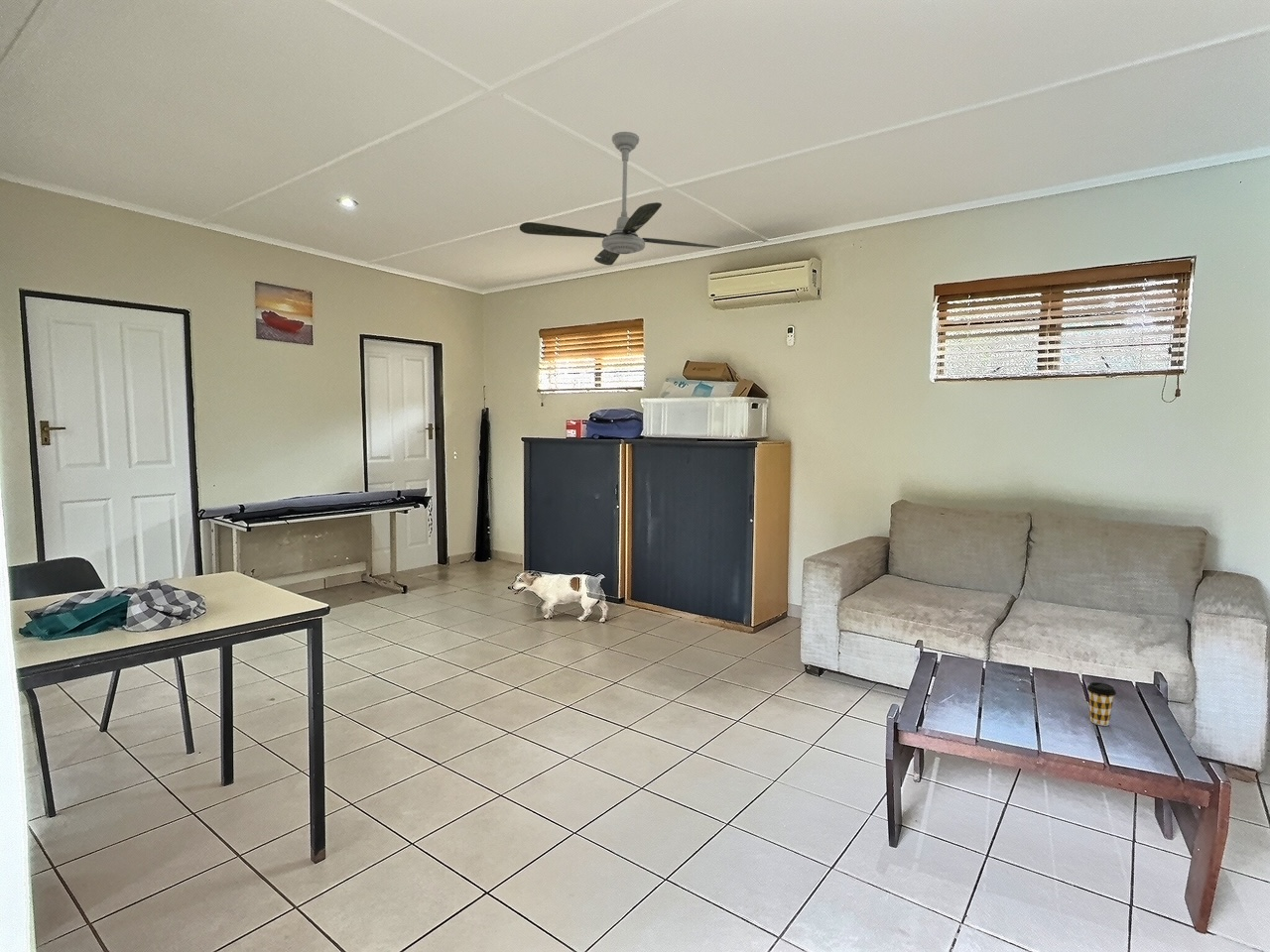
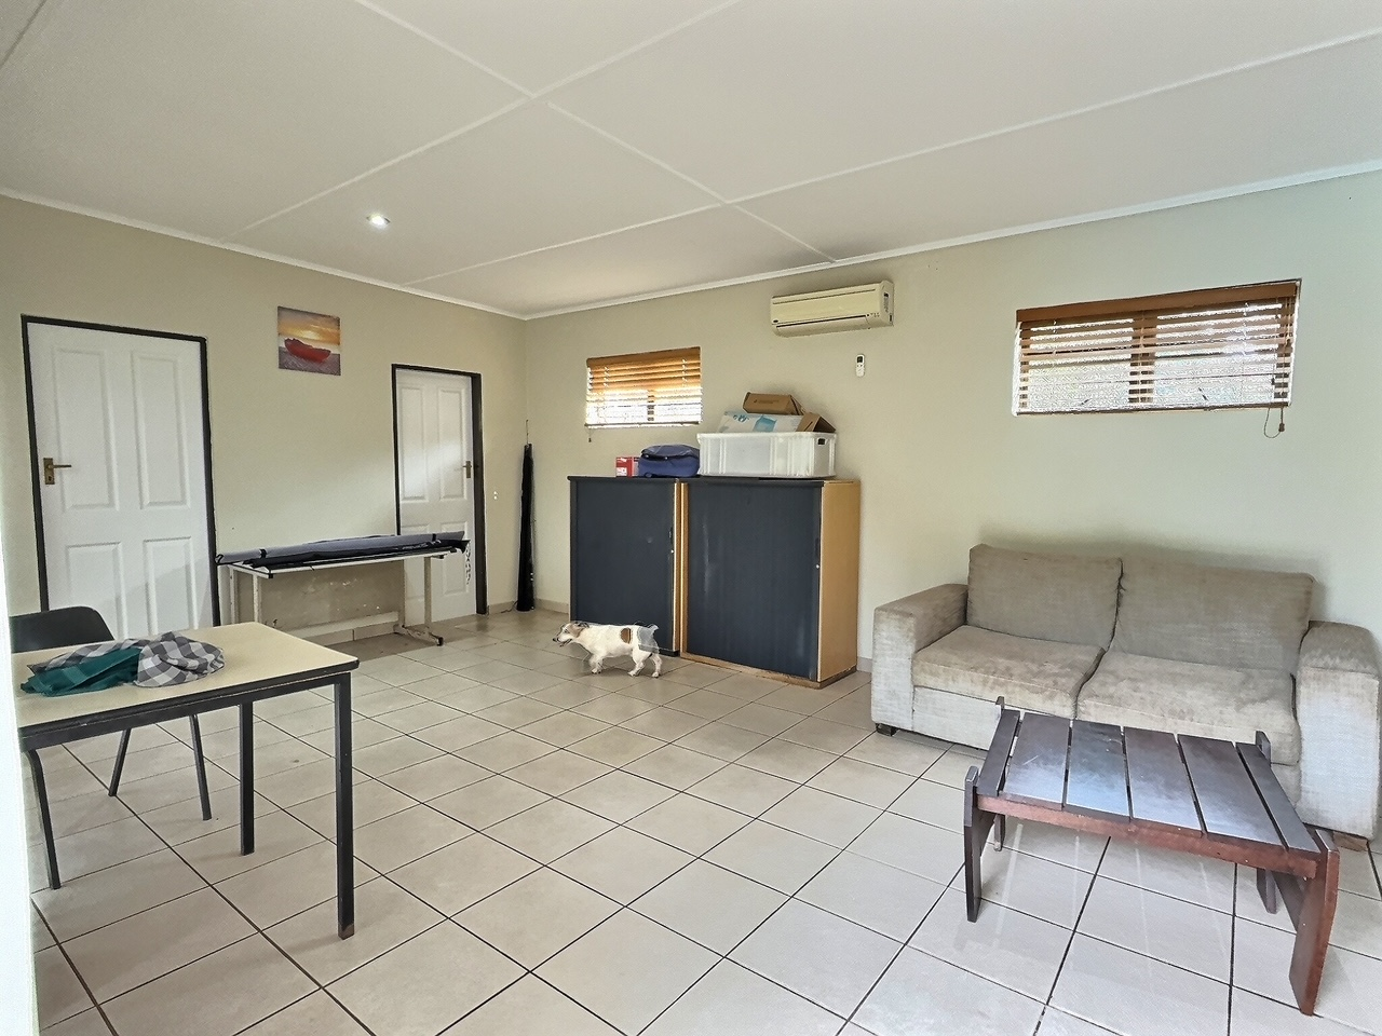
- ceiling fan [519,131,721,266]
- coffee cup [1086,681,1117,727]
